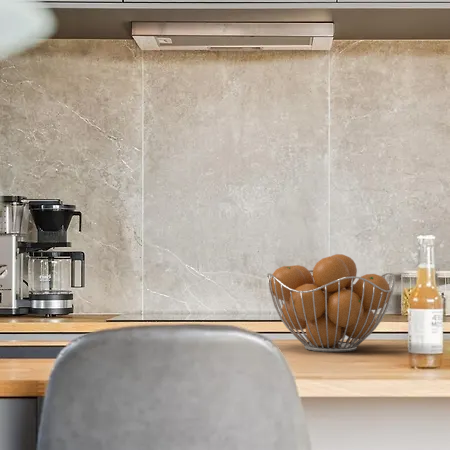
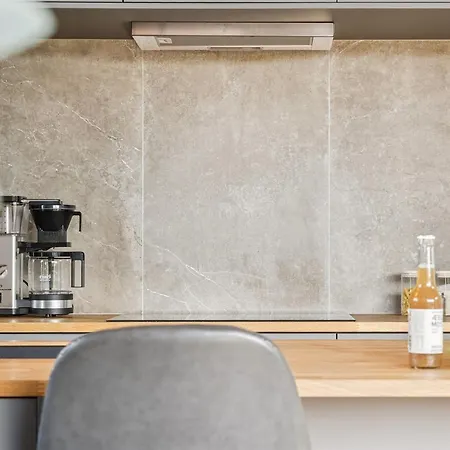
- fruit basket [266,253,396,353]
